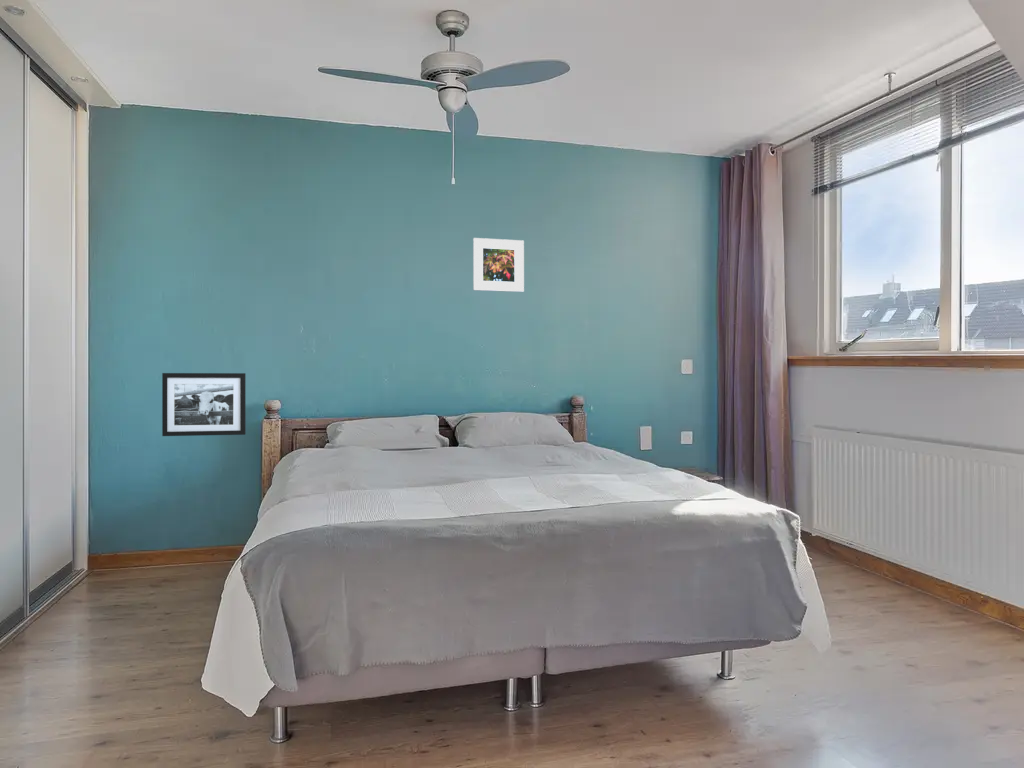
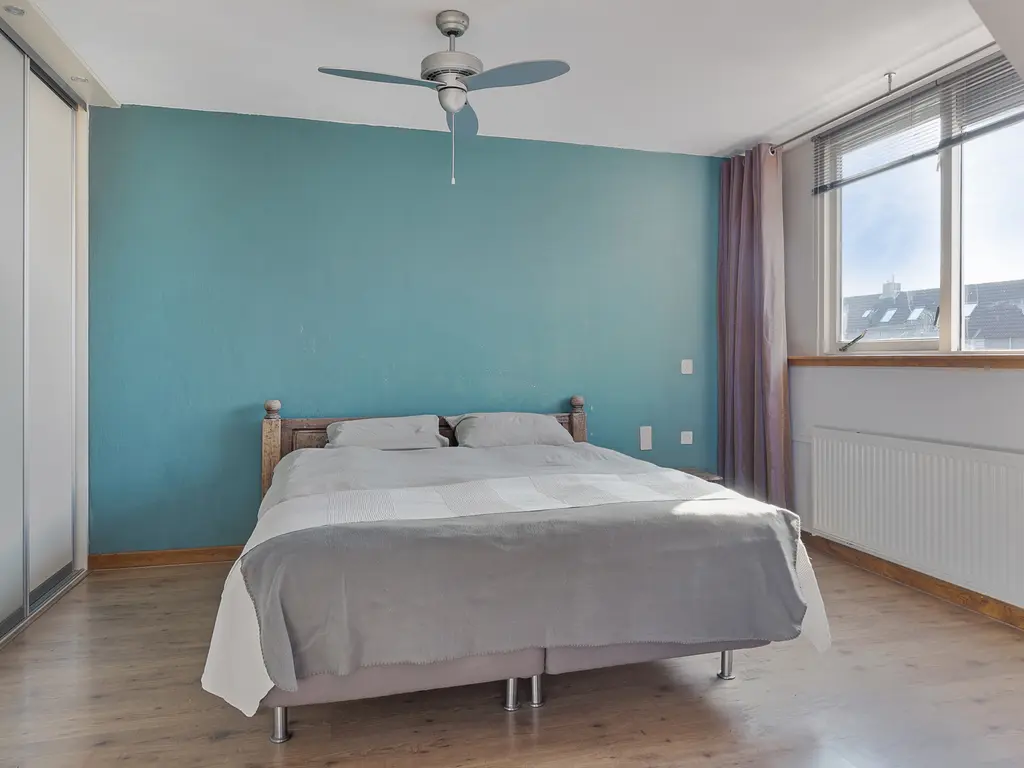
- picture frame [161,372,247,437]
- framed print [472,237,525,293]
